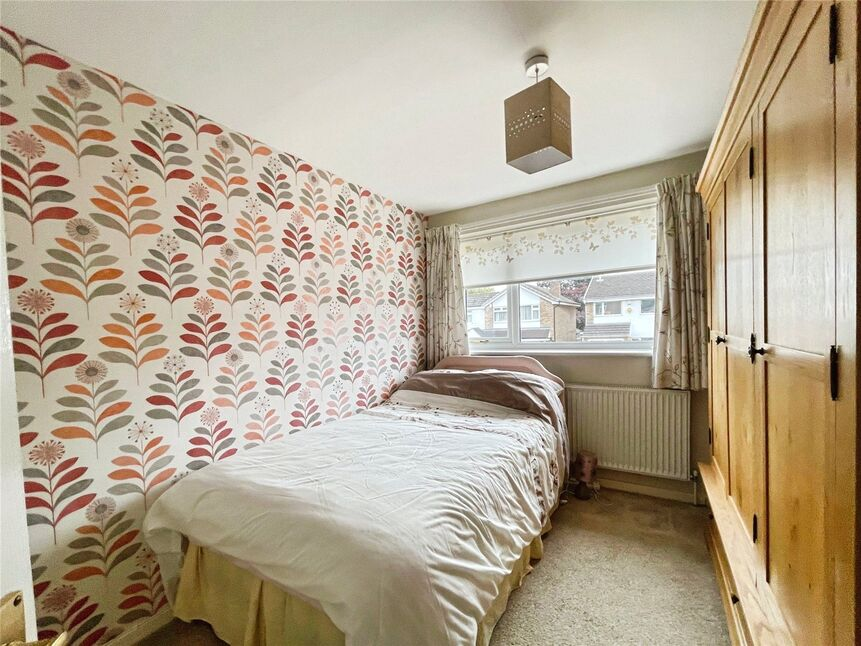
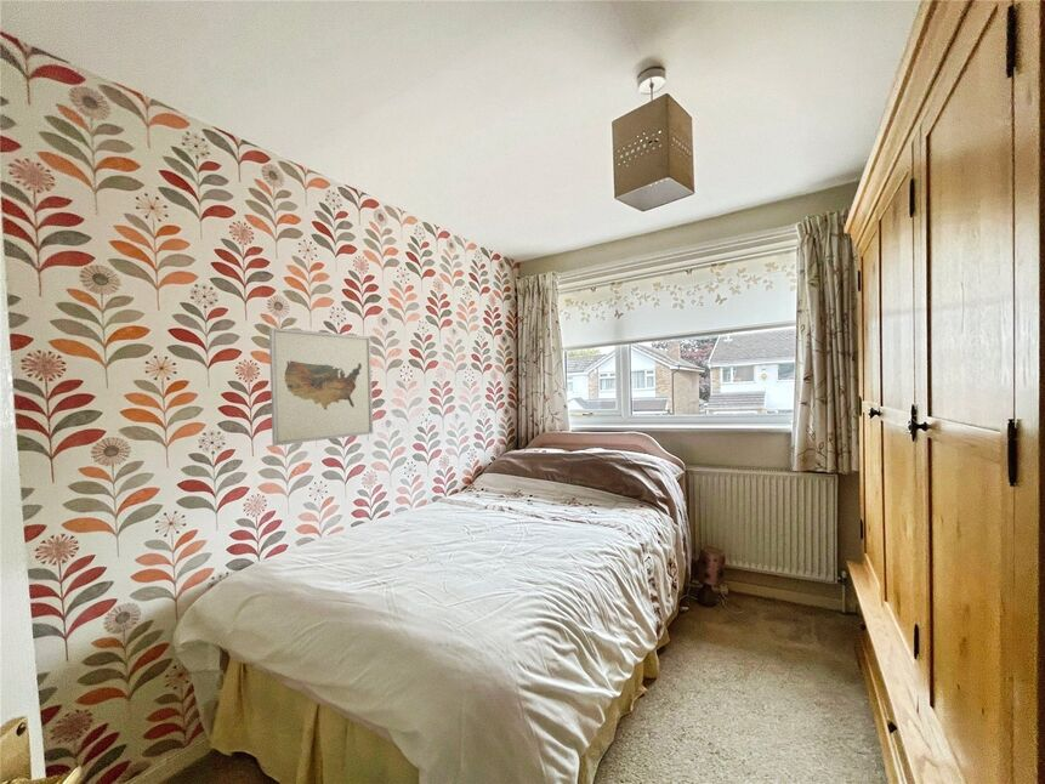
+ wall art [268,326,374,447]
